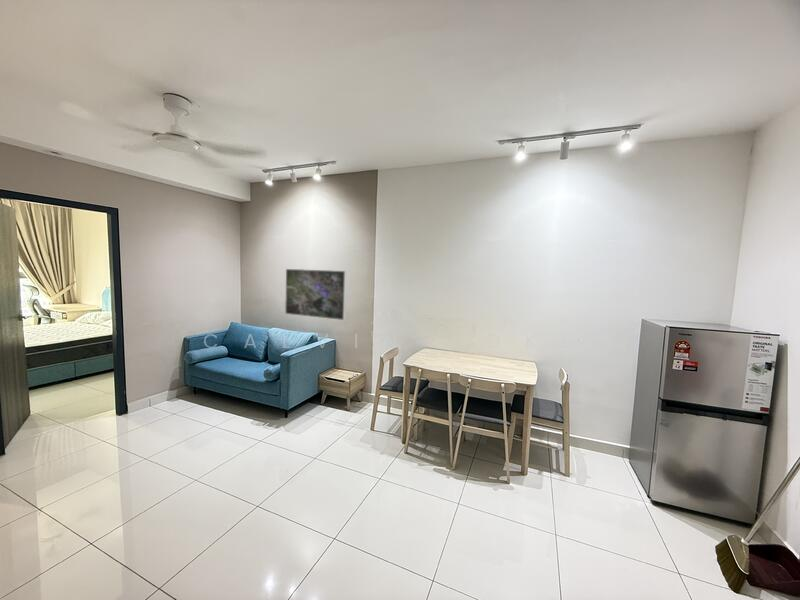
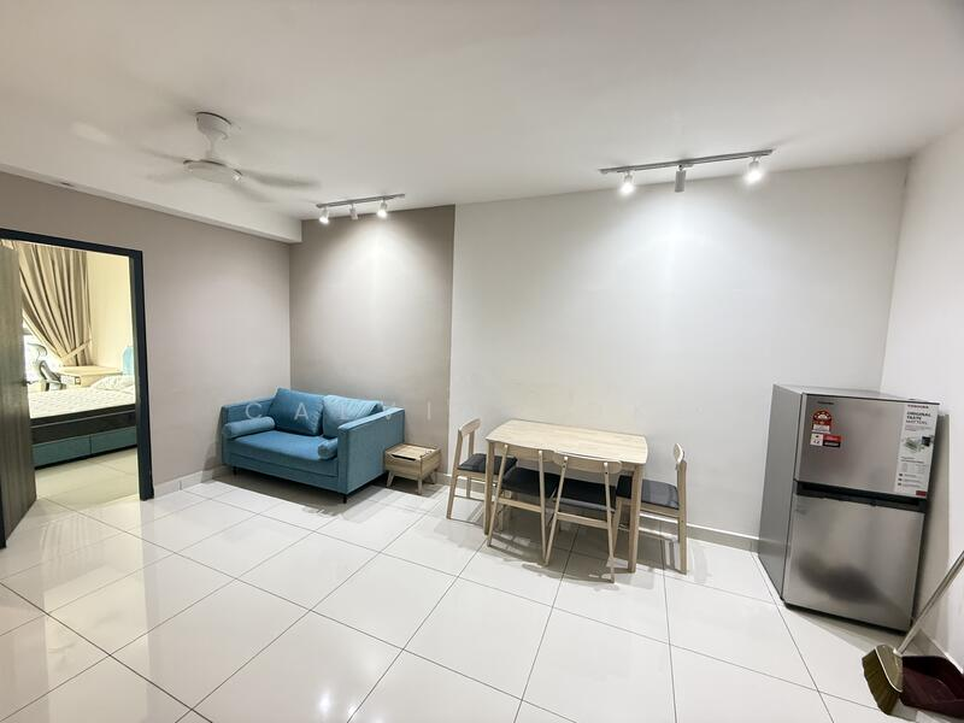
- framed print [284,268,347,321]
